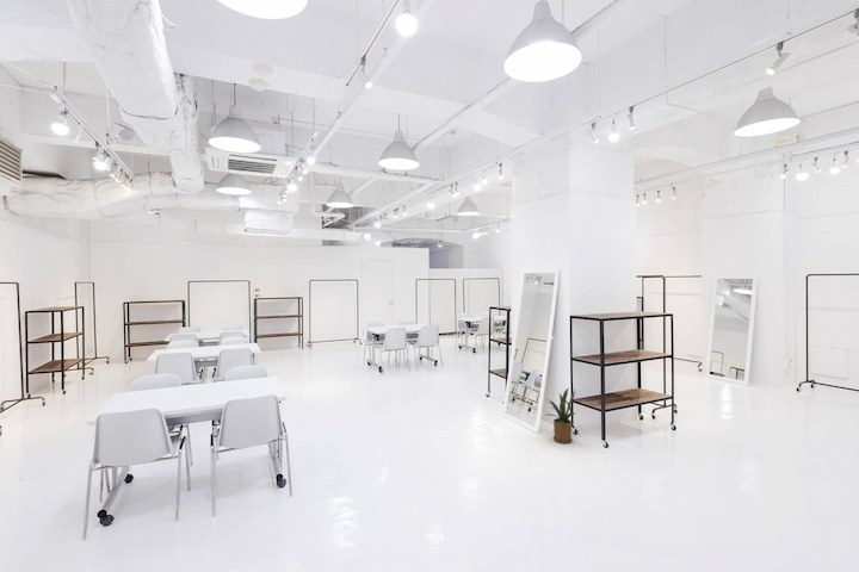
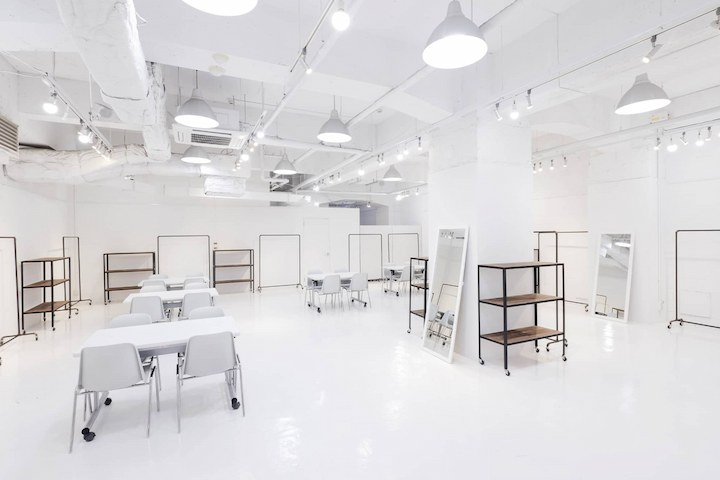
- house plant [544,387,576,444]
